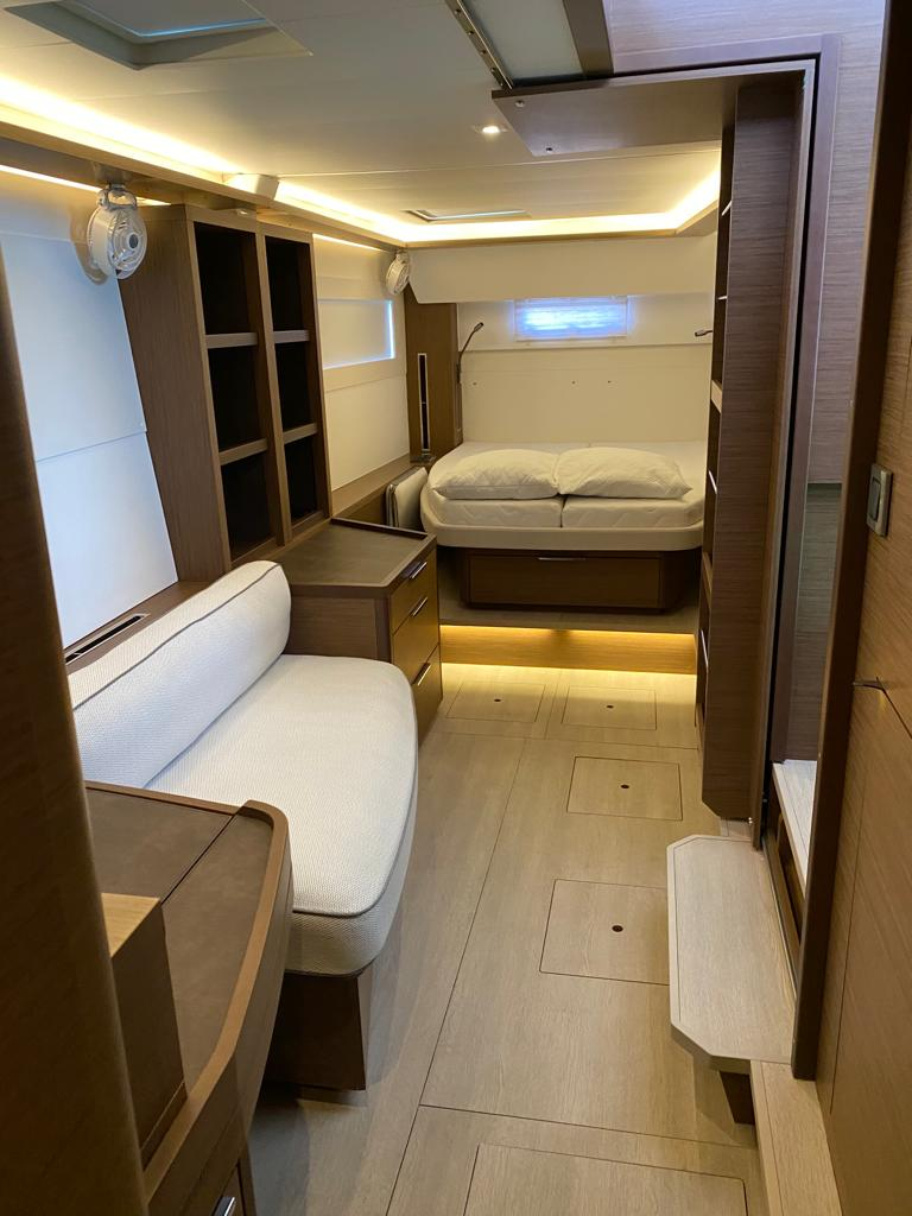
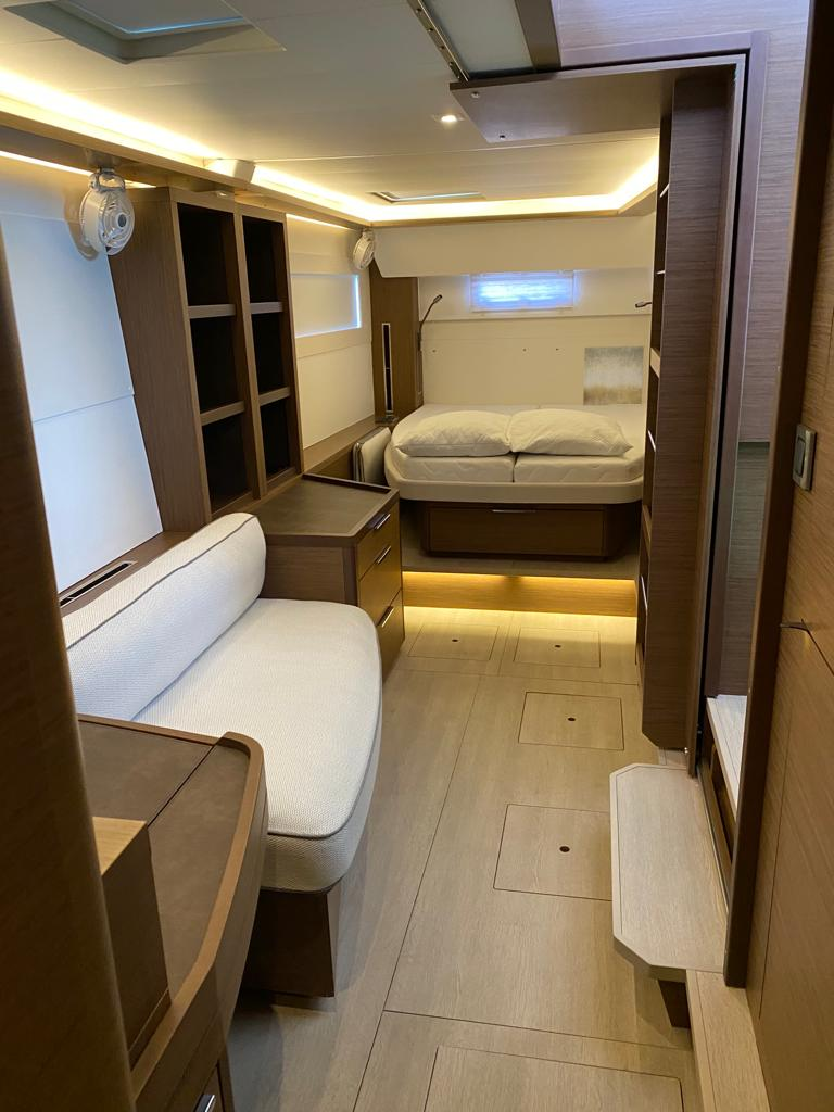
+ wall art [582,345,645,406]
